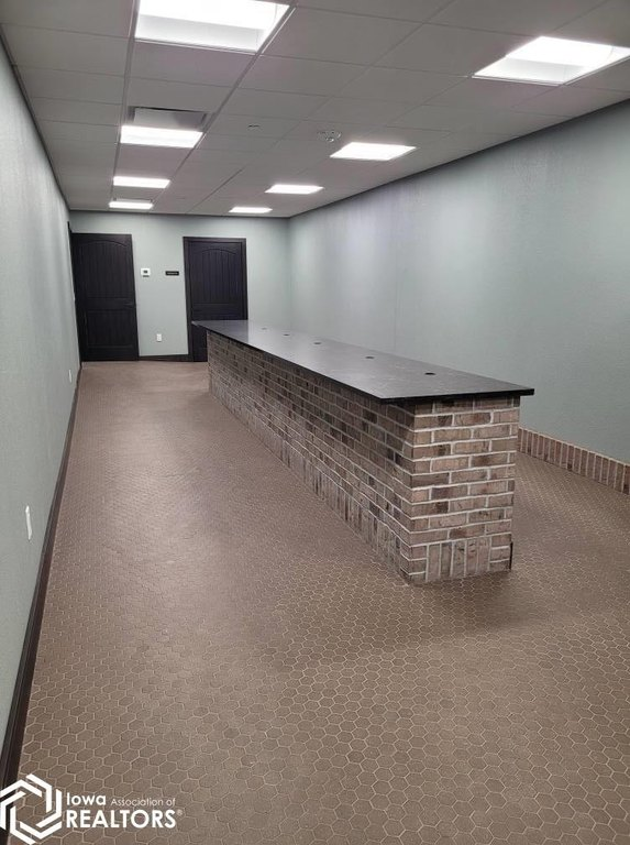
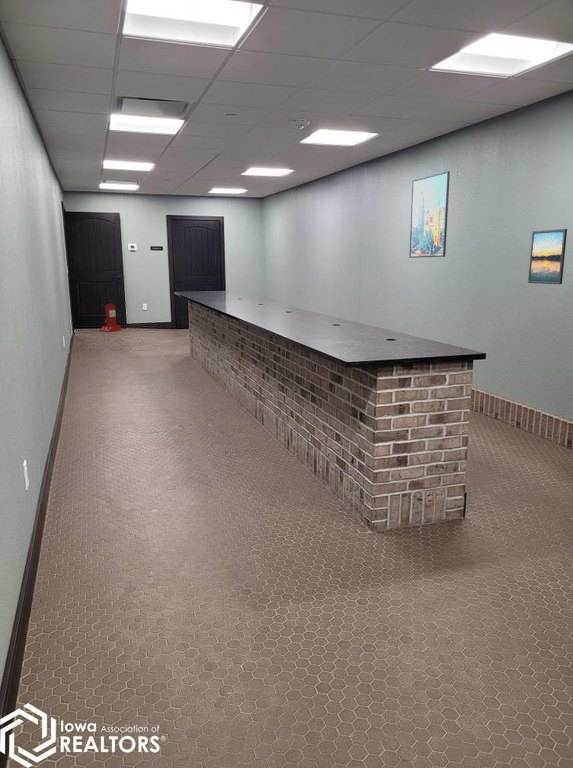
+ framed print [408,170,451,259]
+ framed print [527,228,568,285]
+ fire extinguisher [99,299,122,333]
